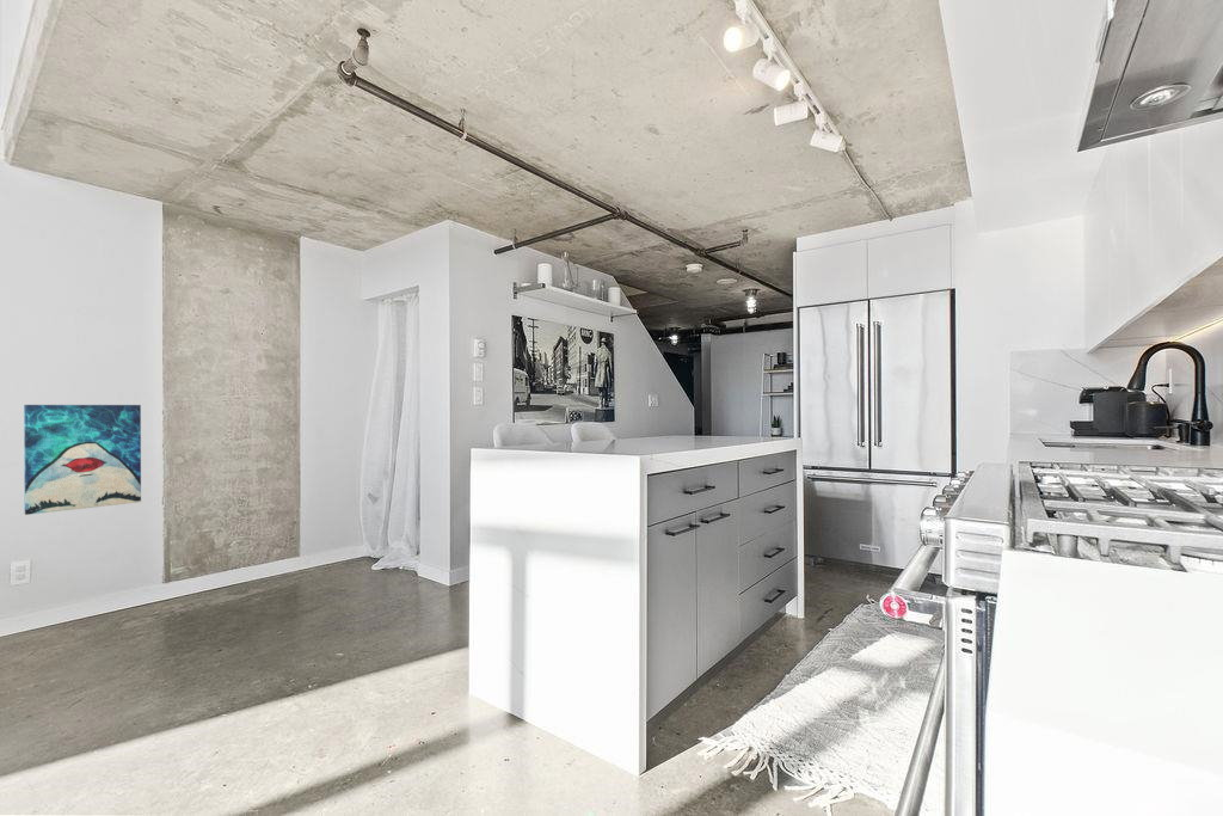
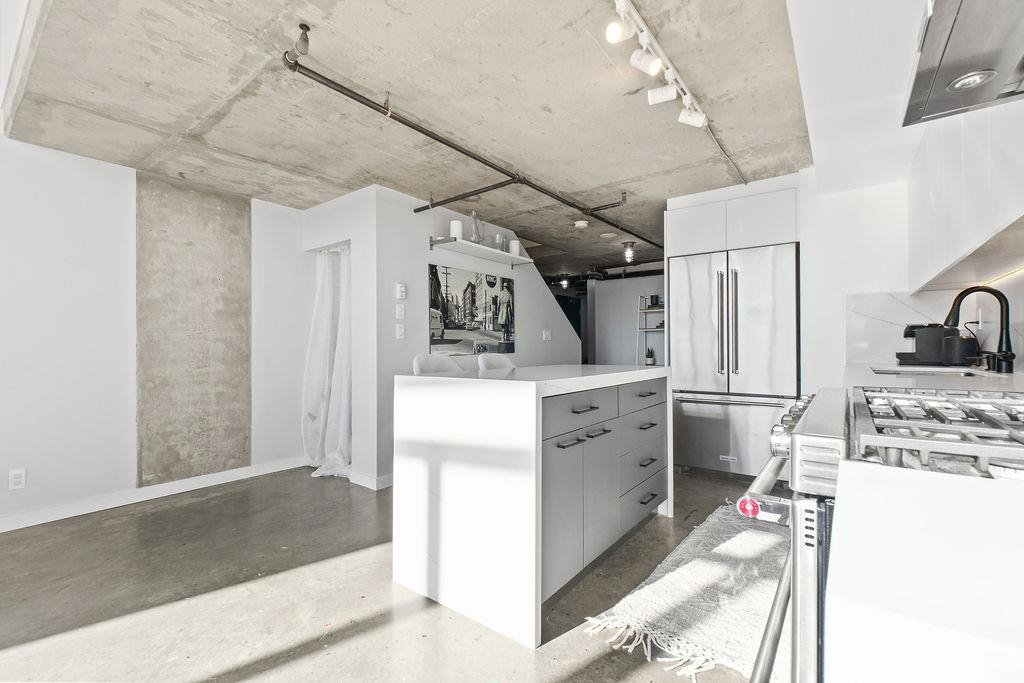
- wall art [23,404,142,516]
